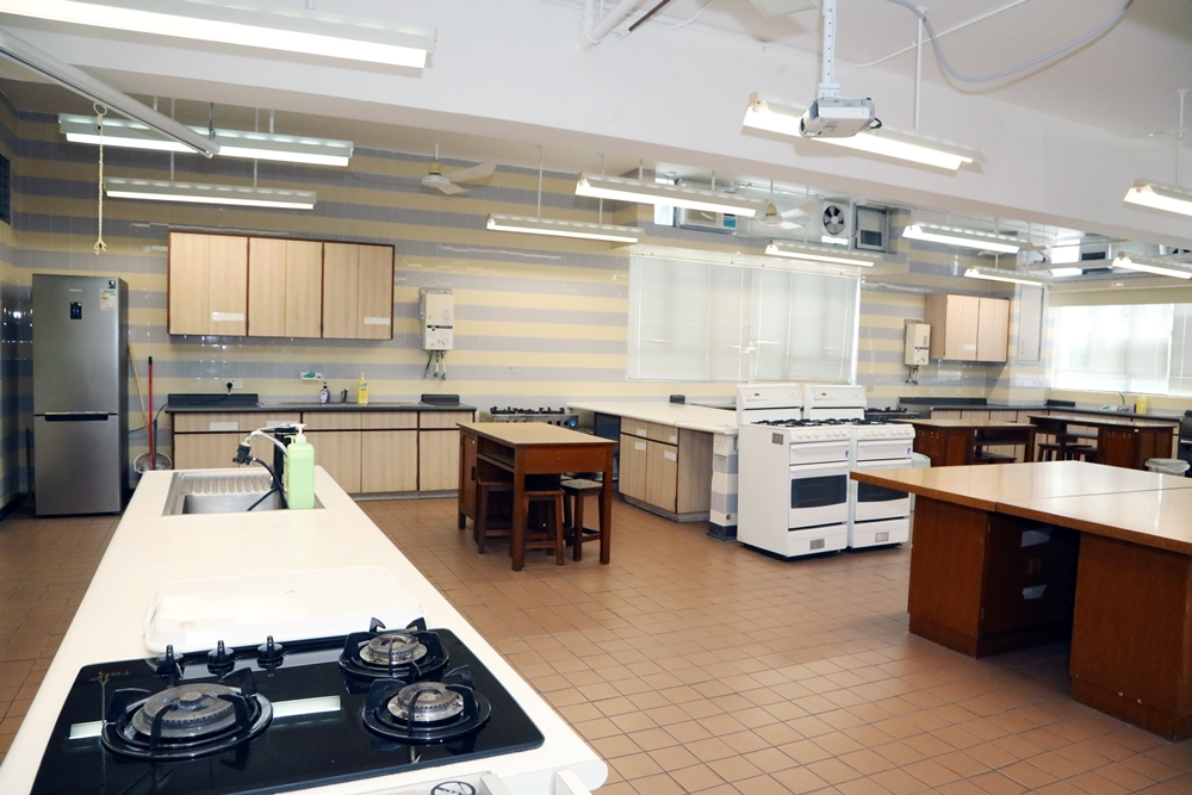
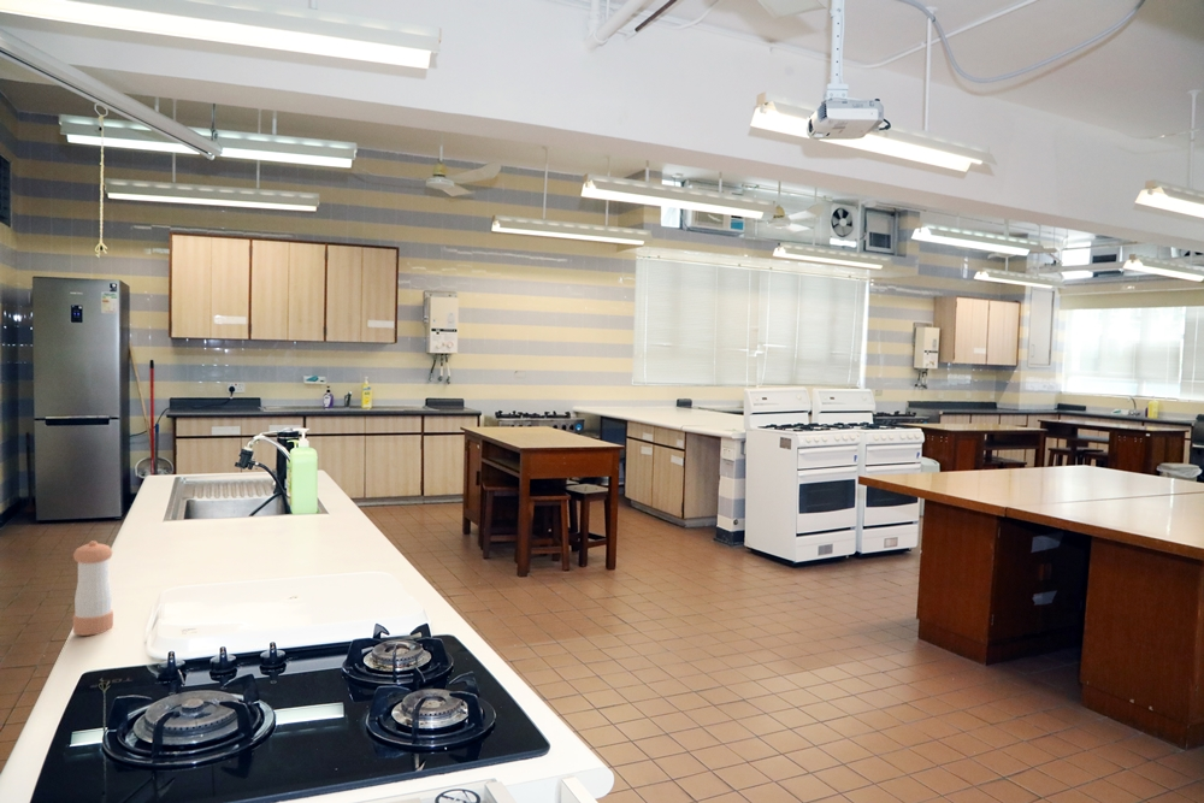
+ pepper shaker [72,539,114,637]
